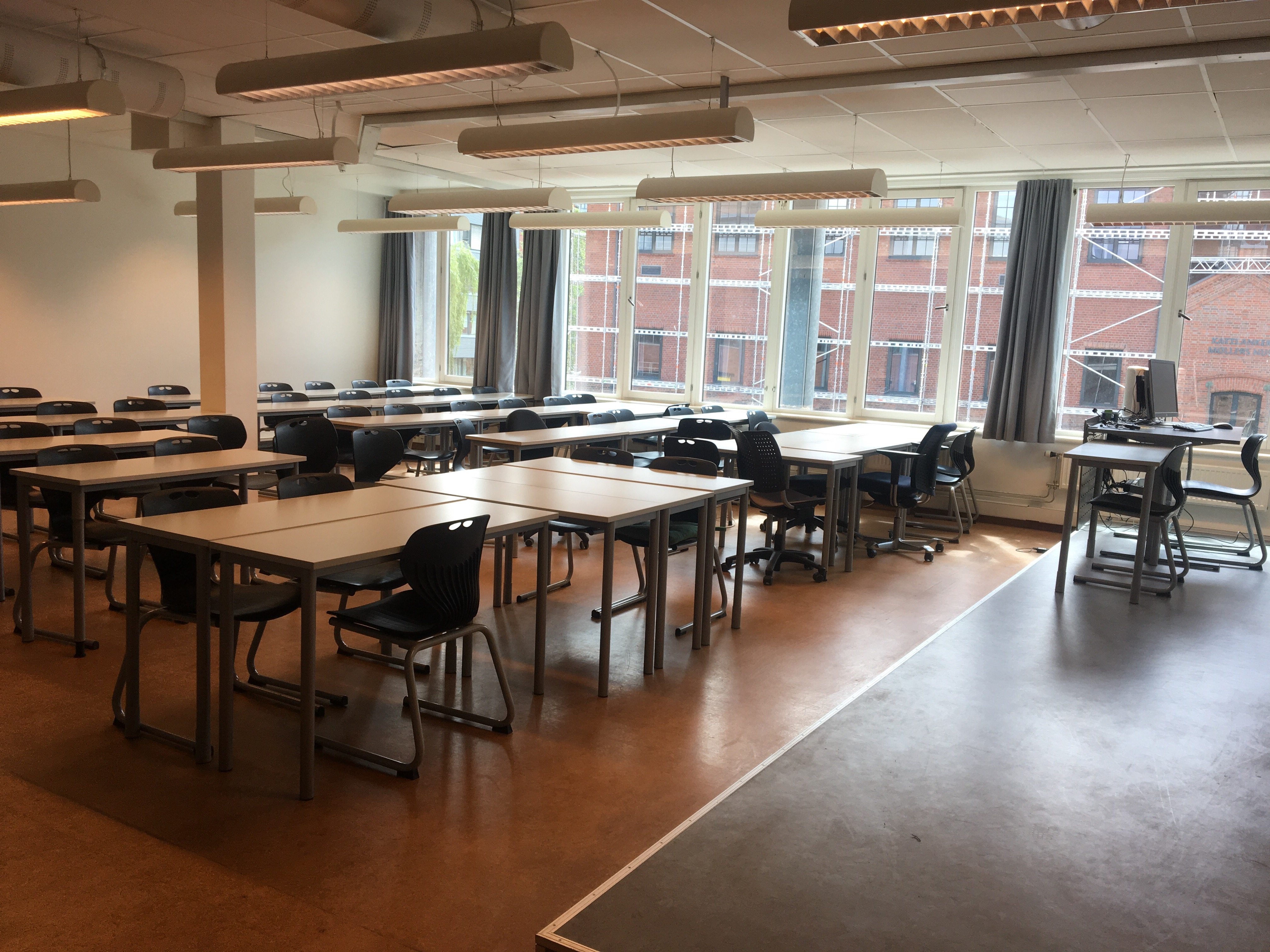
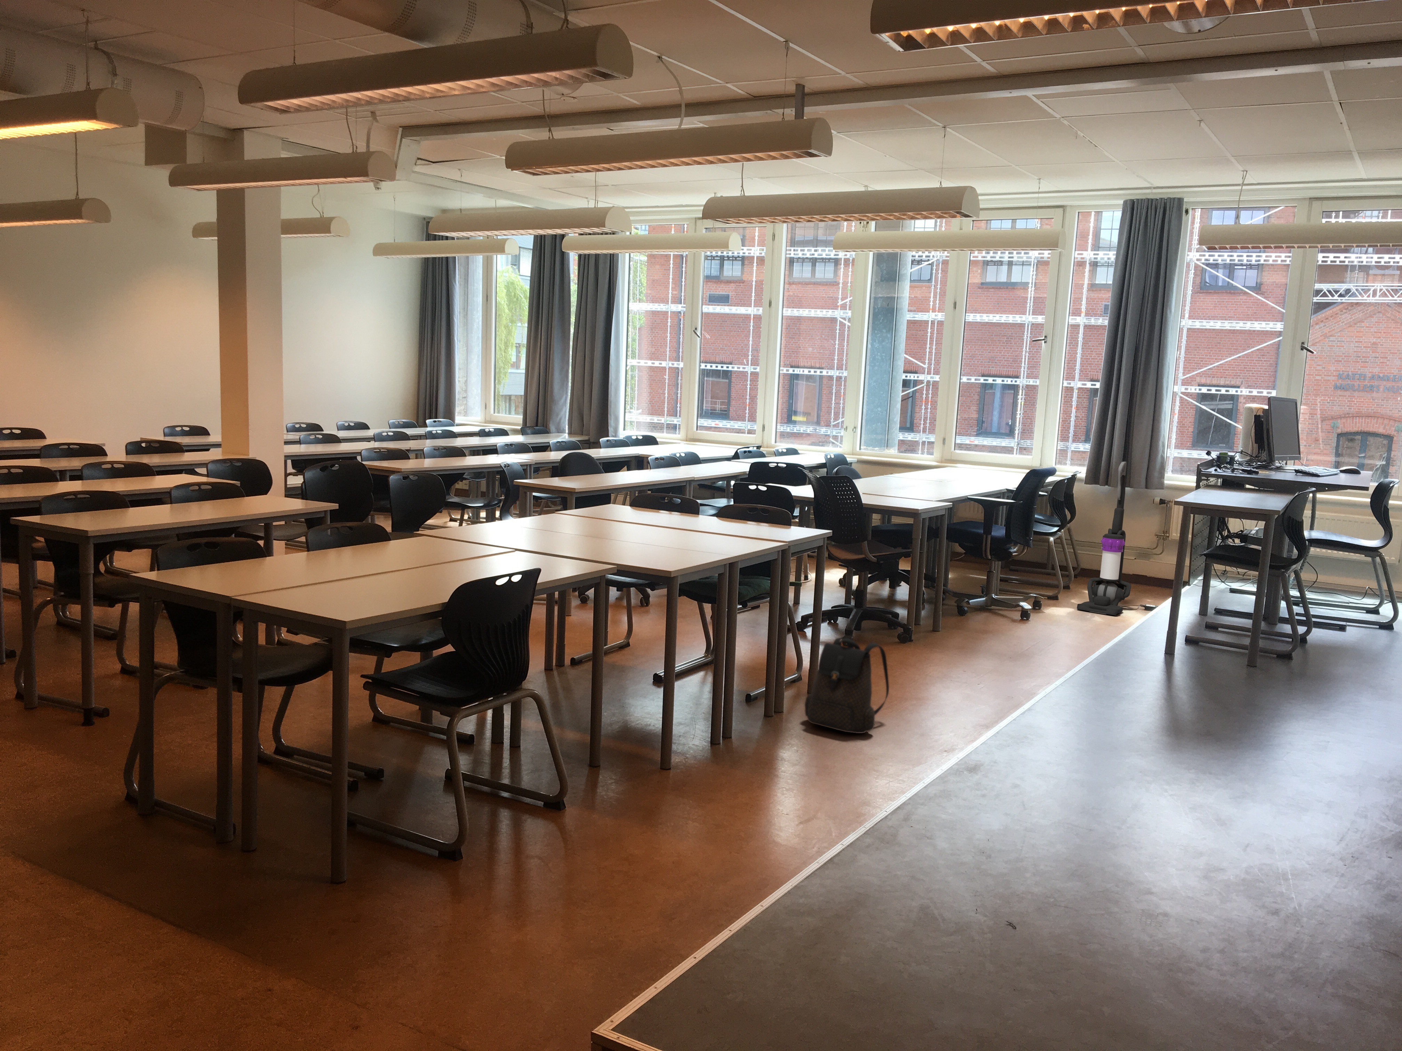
+ vacuum cleaner [1076,460,1132,616]
+ backpack [805,636,890,734]
